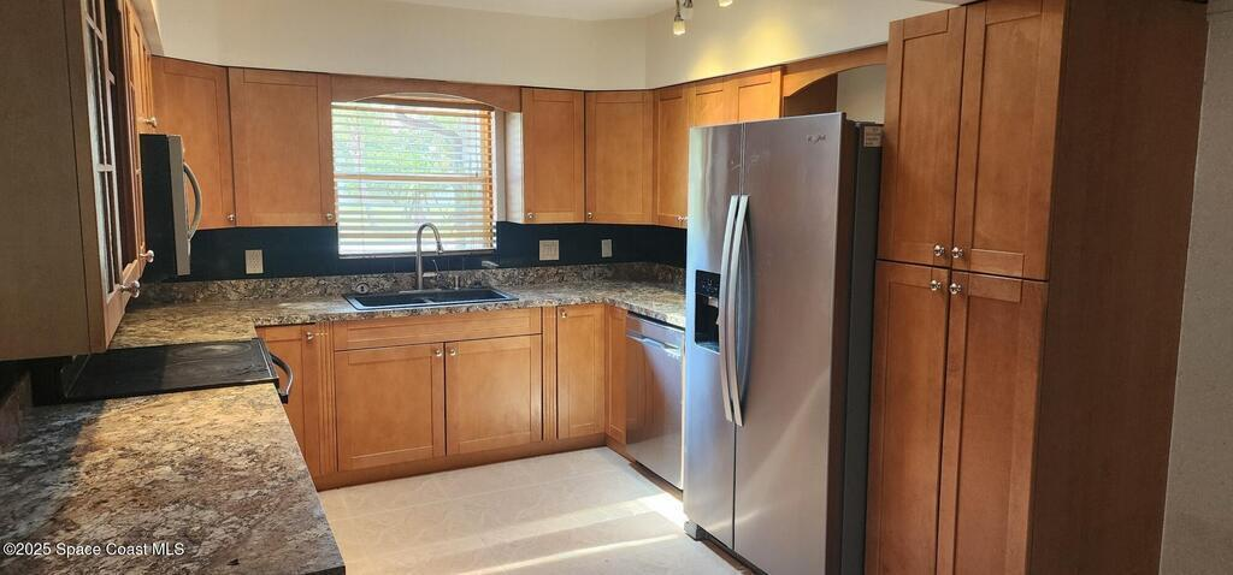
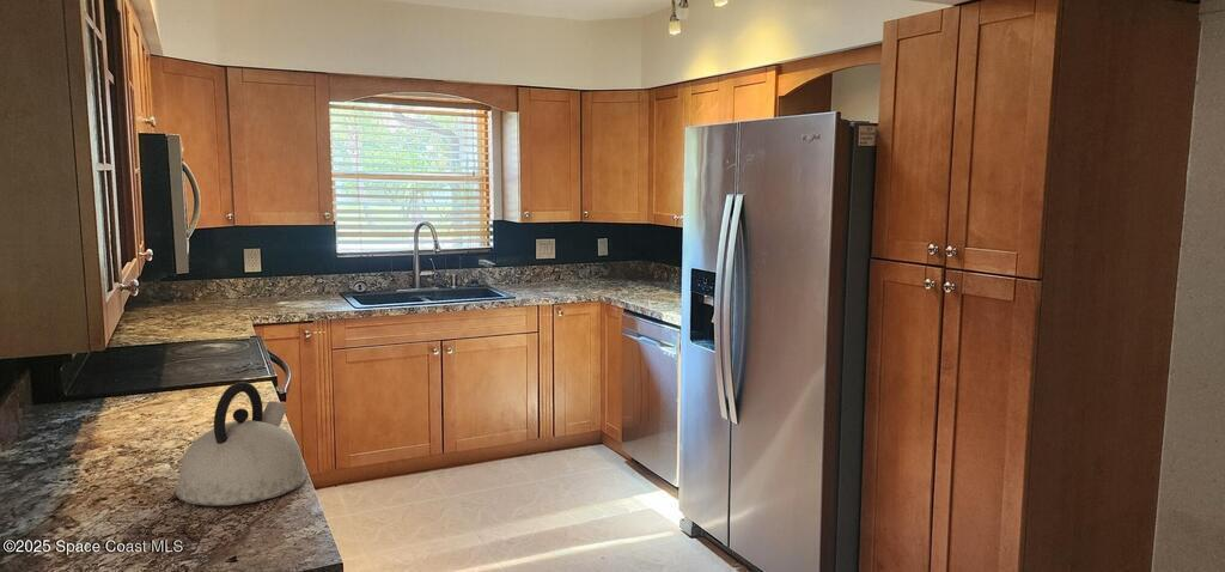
+ kettle [175,381,309,507]
